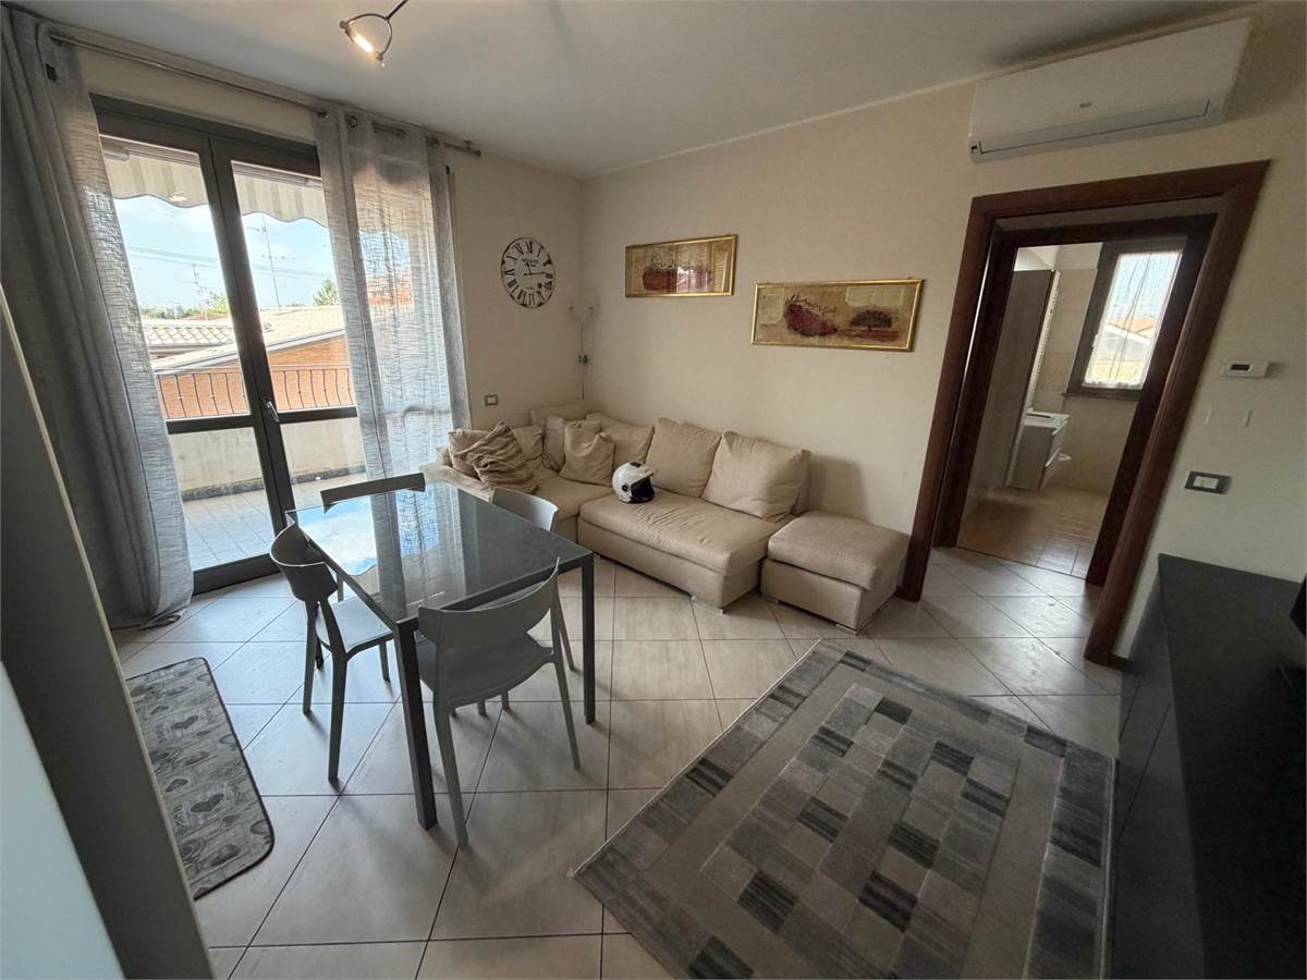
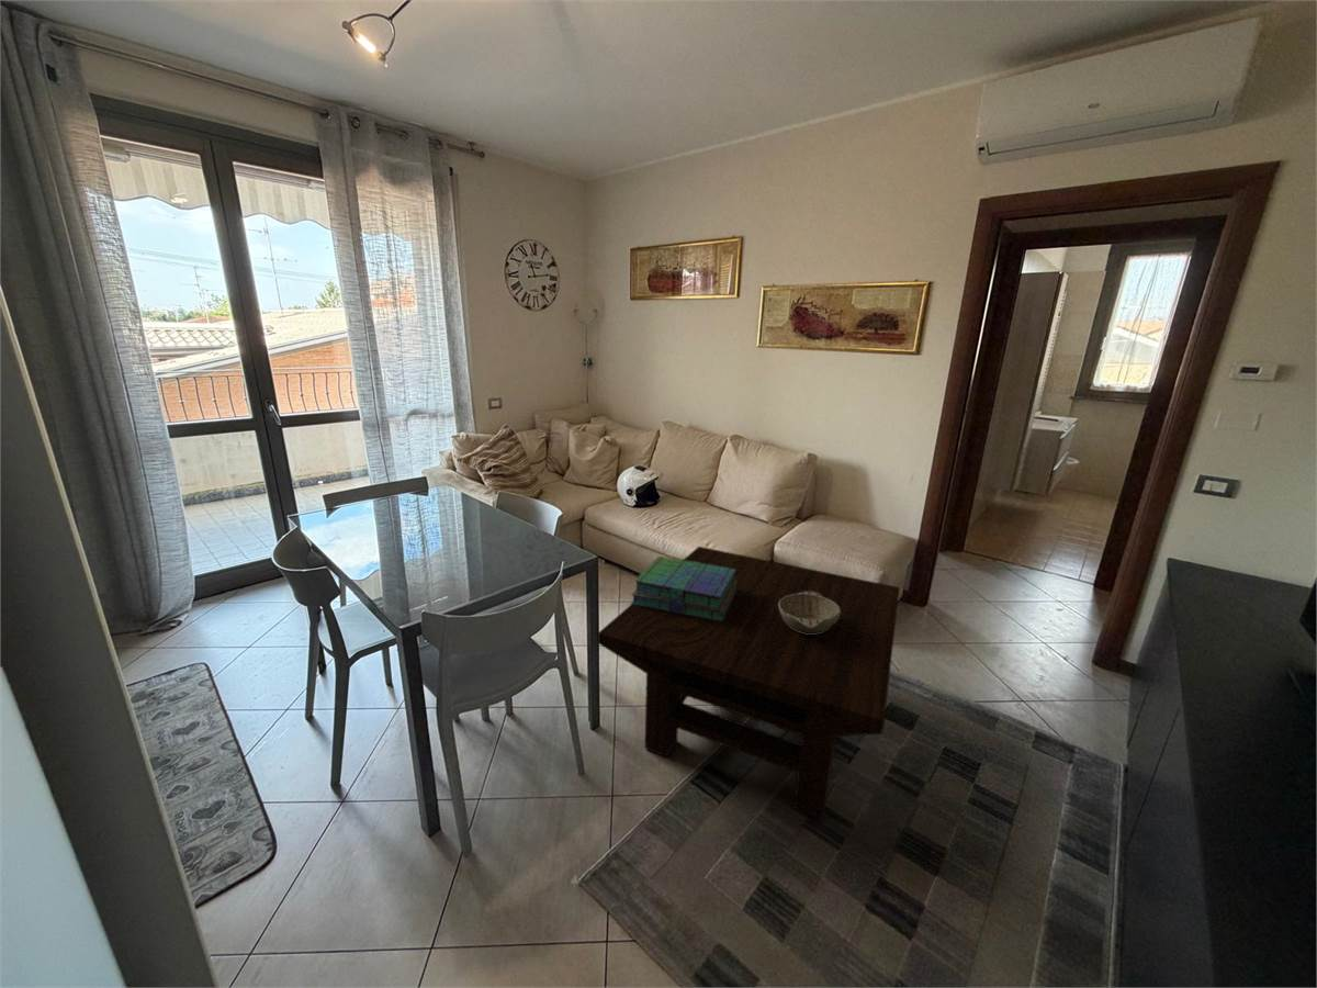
+ stack of books [630,555,738,621]
+ decorative bowl [778,592,840,633]
+ coffee table [597,546,900,820]
